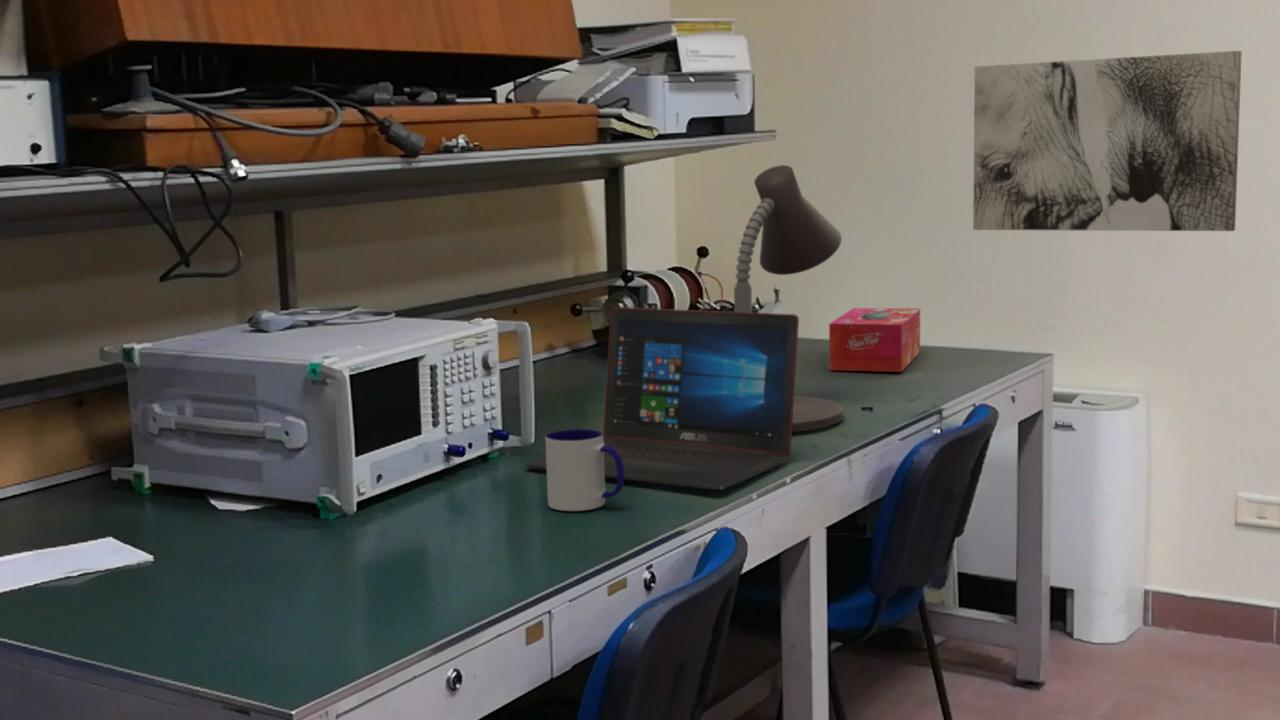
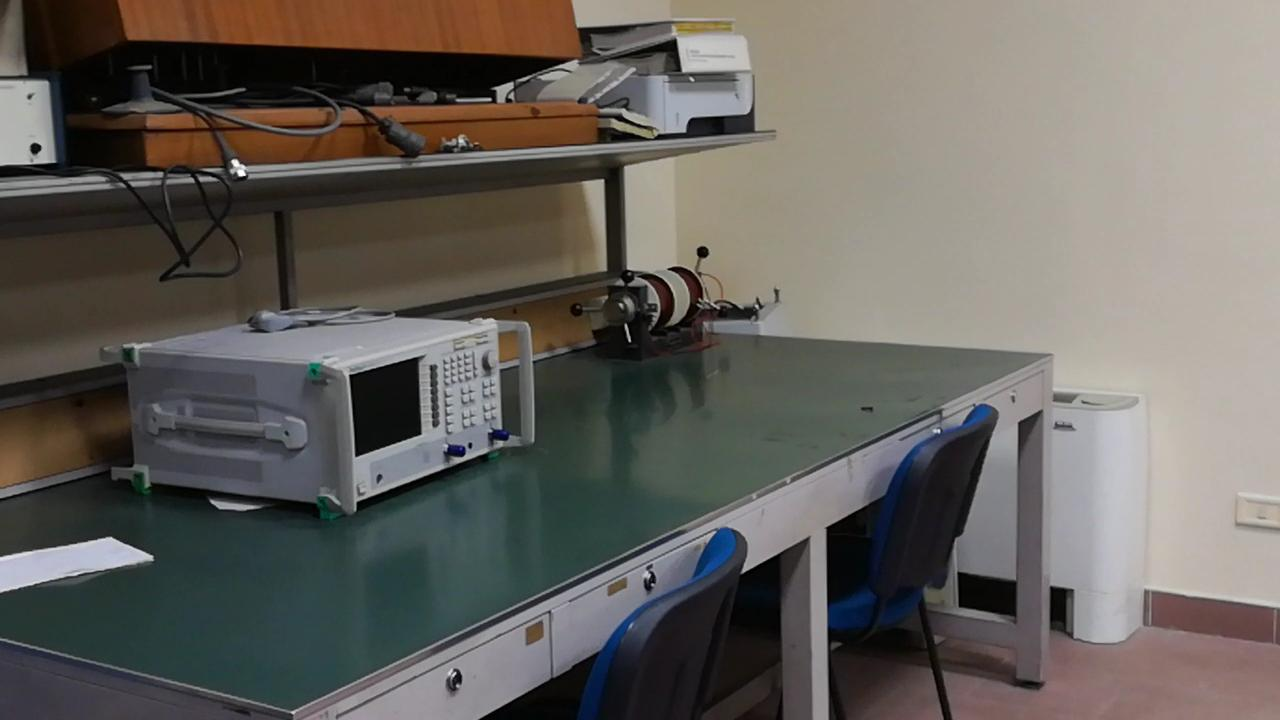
- mug [544,428,625,512]
- laptop [524,306,800,491]
- tissue box [828,307,921,373]
- wall art [972,50,1243,232]
- desk lamp [733,164,844,433]
